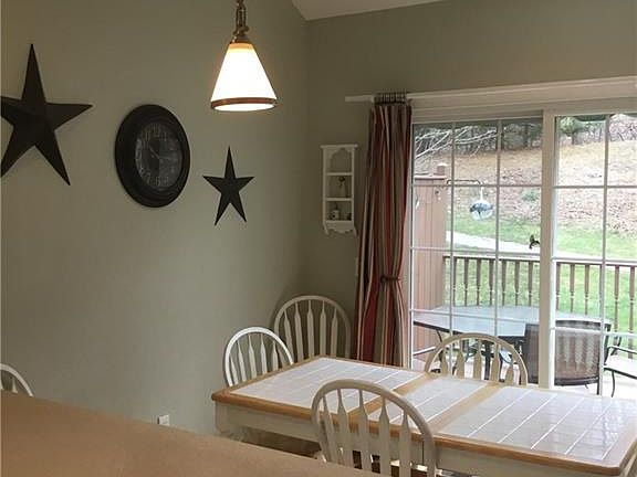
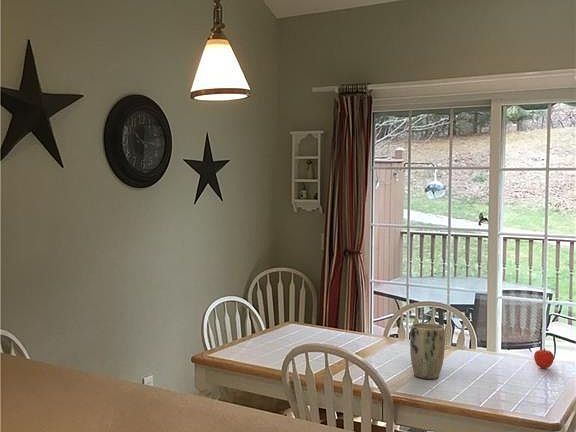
+ fruit [533,347,555,369]
+ plant pot [409,322,446,380]
